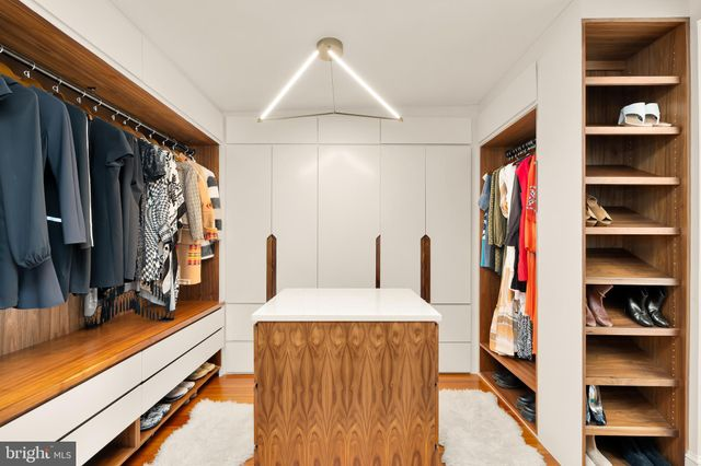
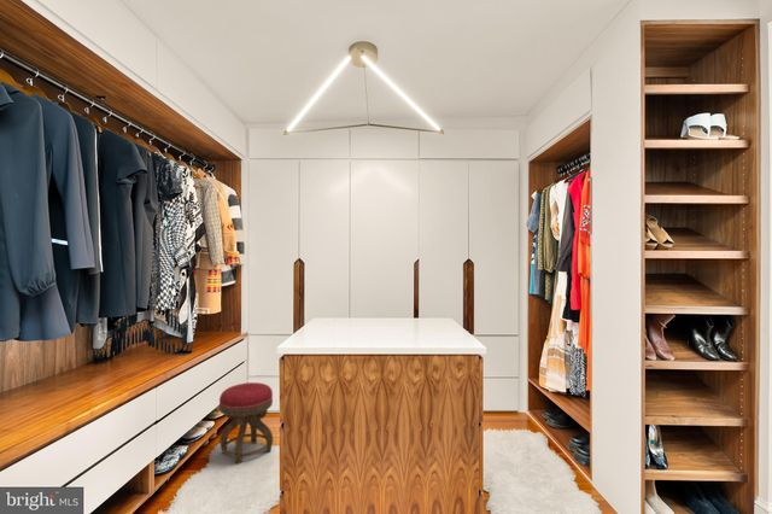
+ stool [218,381,274,465]
